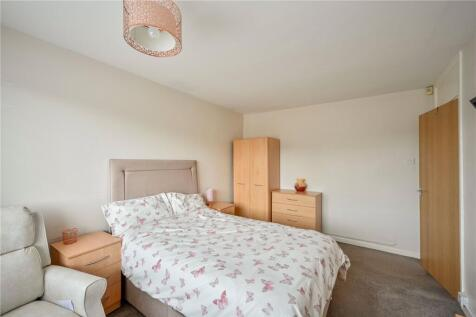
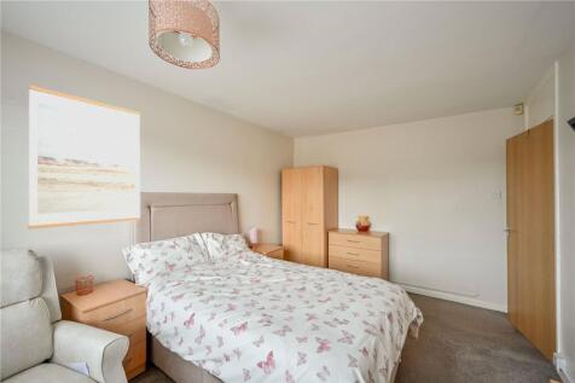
+ wall art [28,85,141,231]
